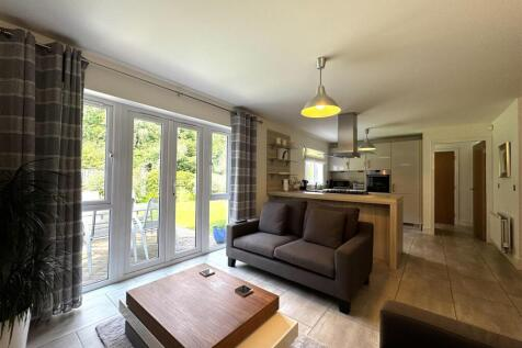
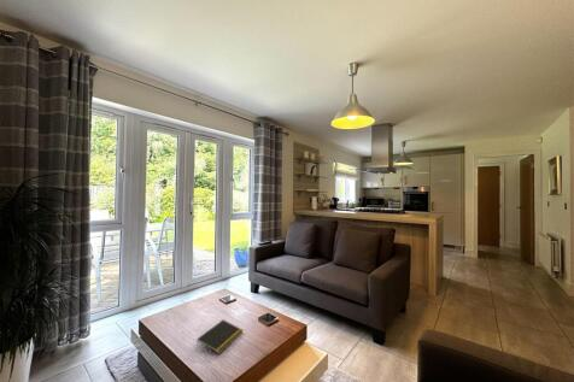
+ notepad [195,319,244,354]
